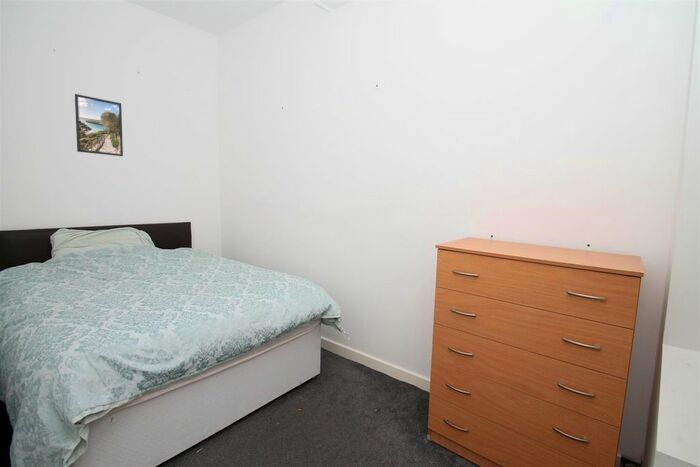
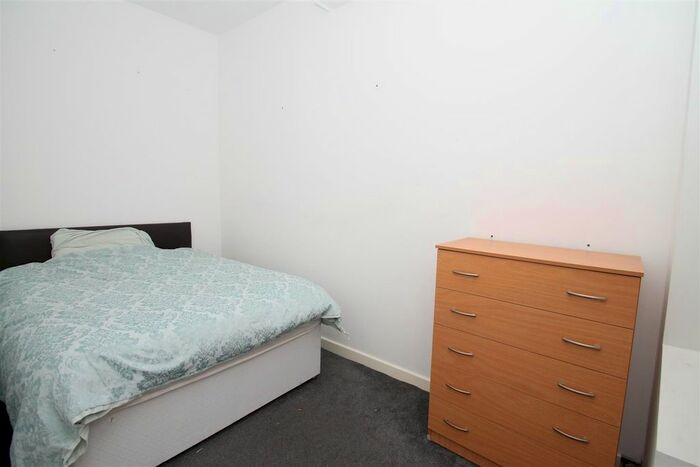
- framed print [74,93,124,157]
